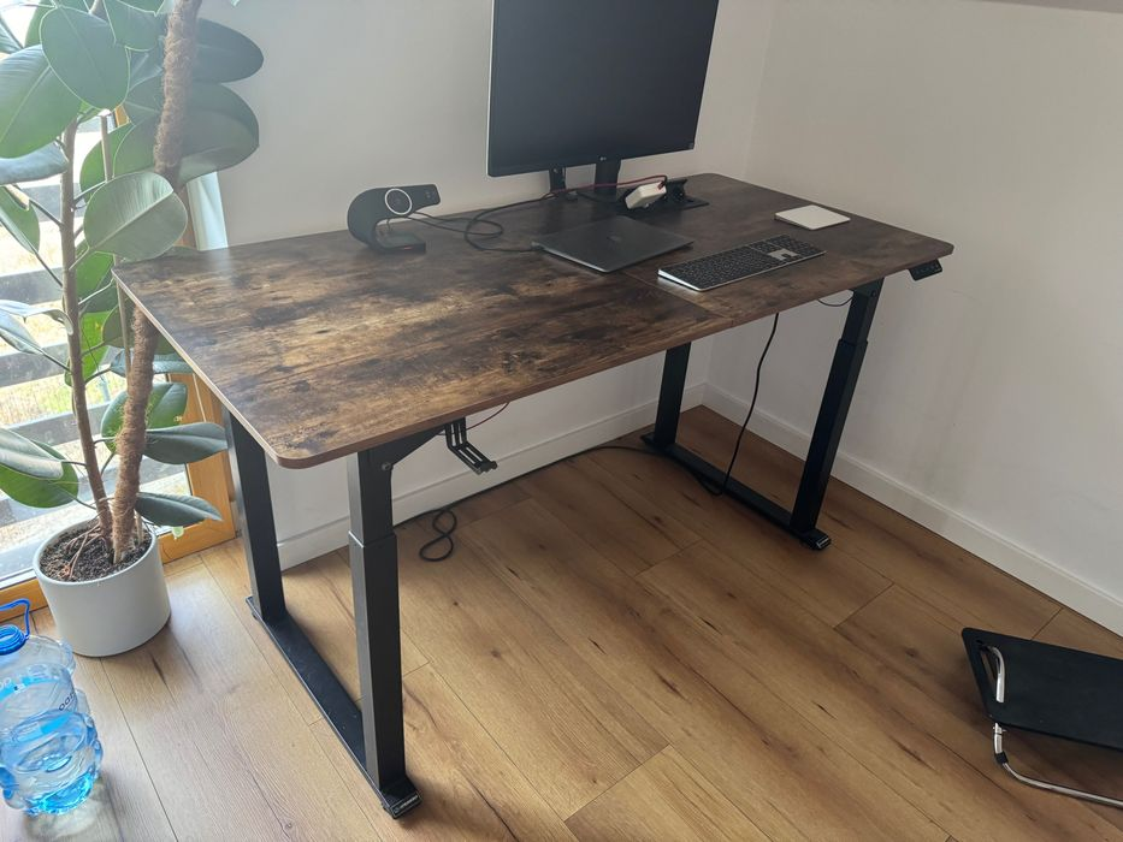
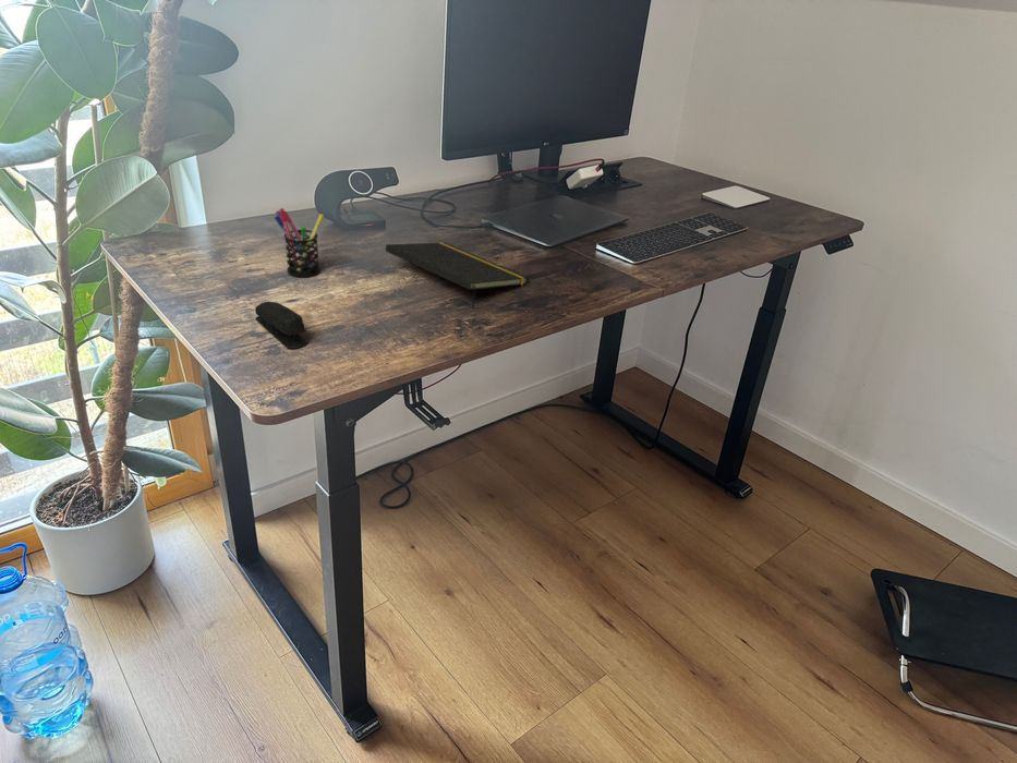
+ pen holder [274,207,325,278]
+ notepad [385,241,530,308]
+ stapler [254,301,308,350]
